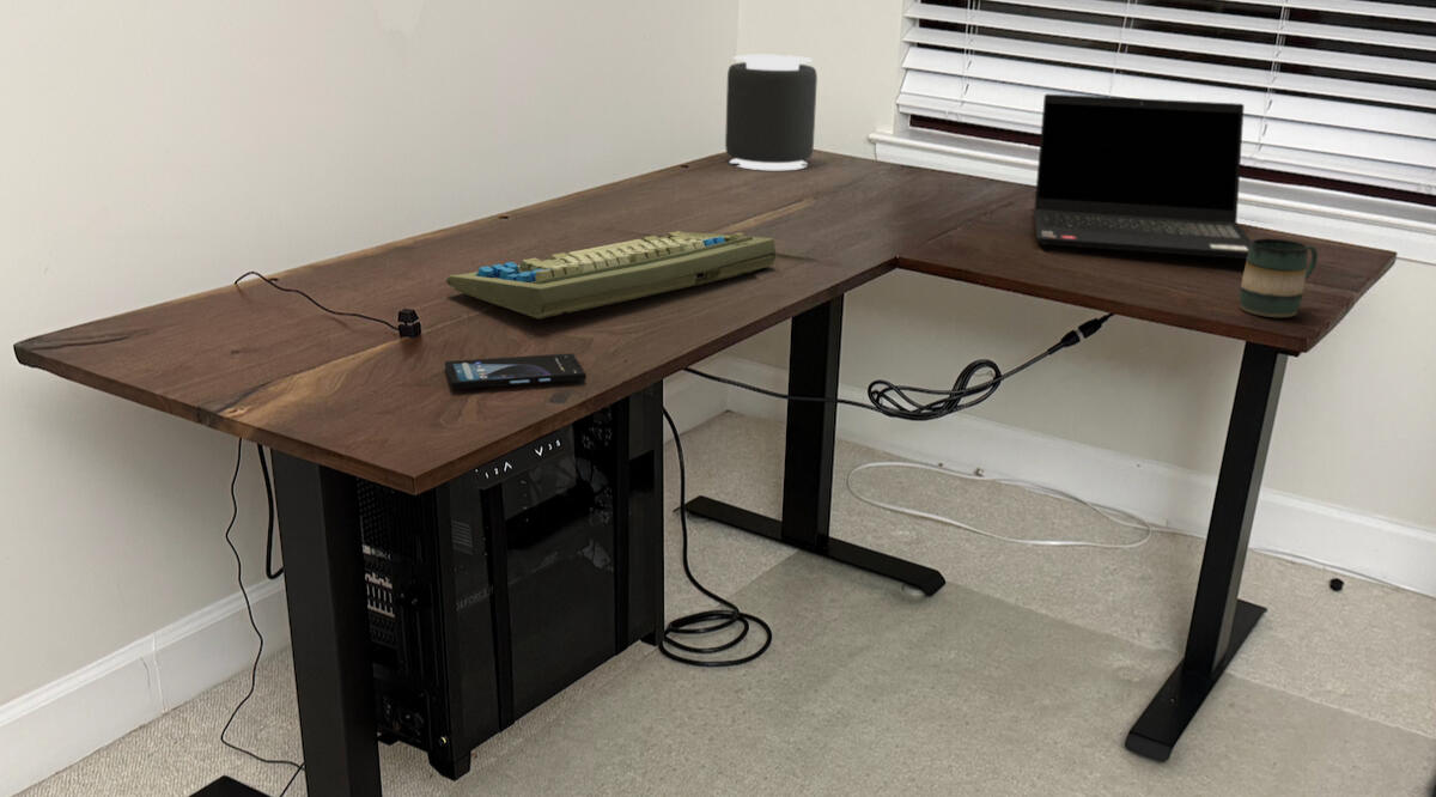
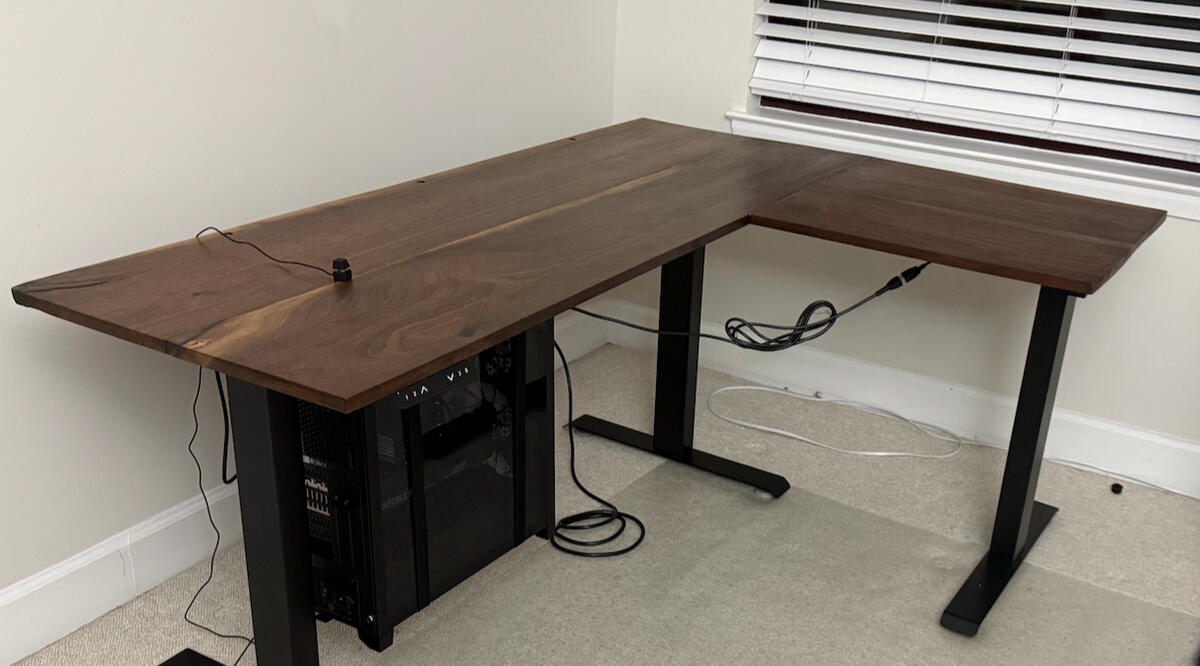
- computer keyboard [445,230,777,320]
- smartphone [444,352,588,390]
- laptop computer [1033,93,1252,260]
- speaker [724,54,819,171]
- mug [1239,237,1319,318]
